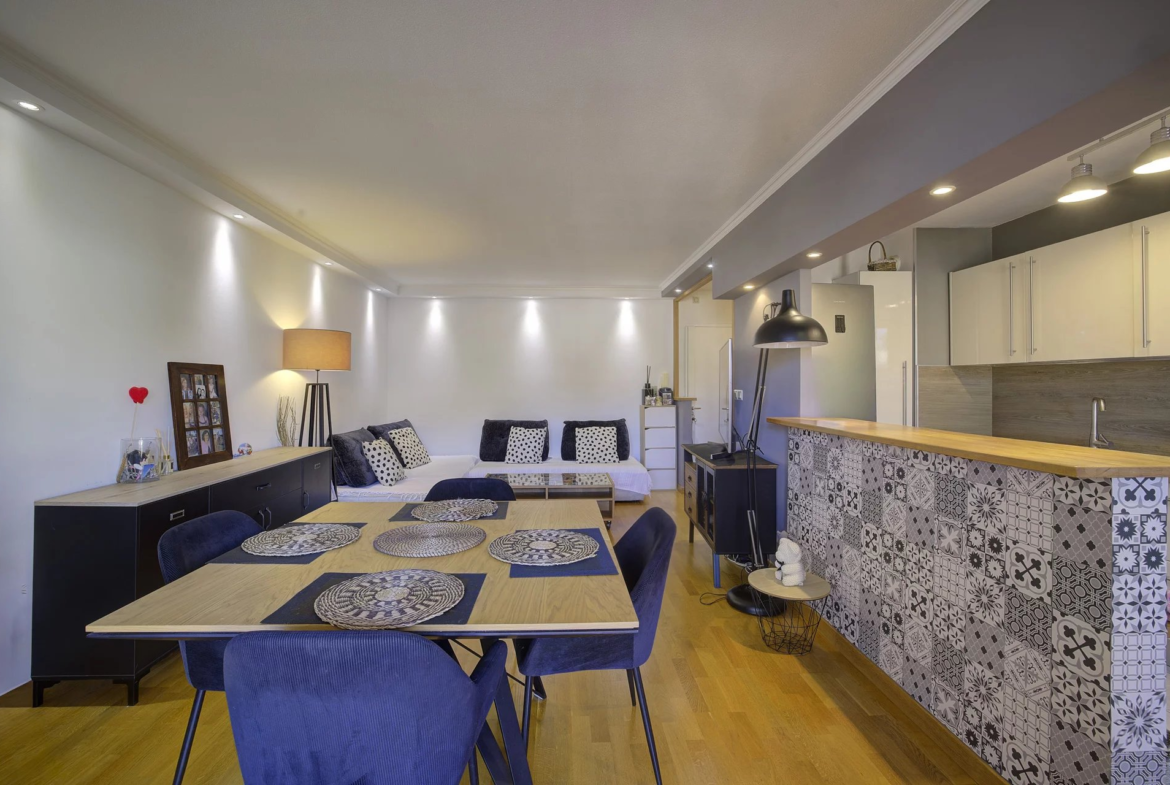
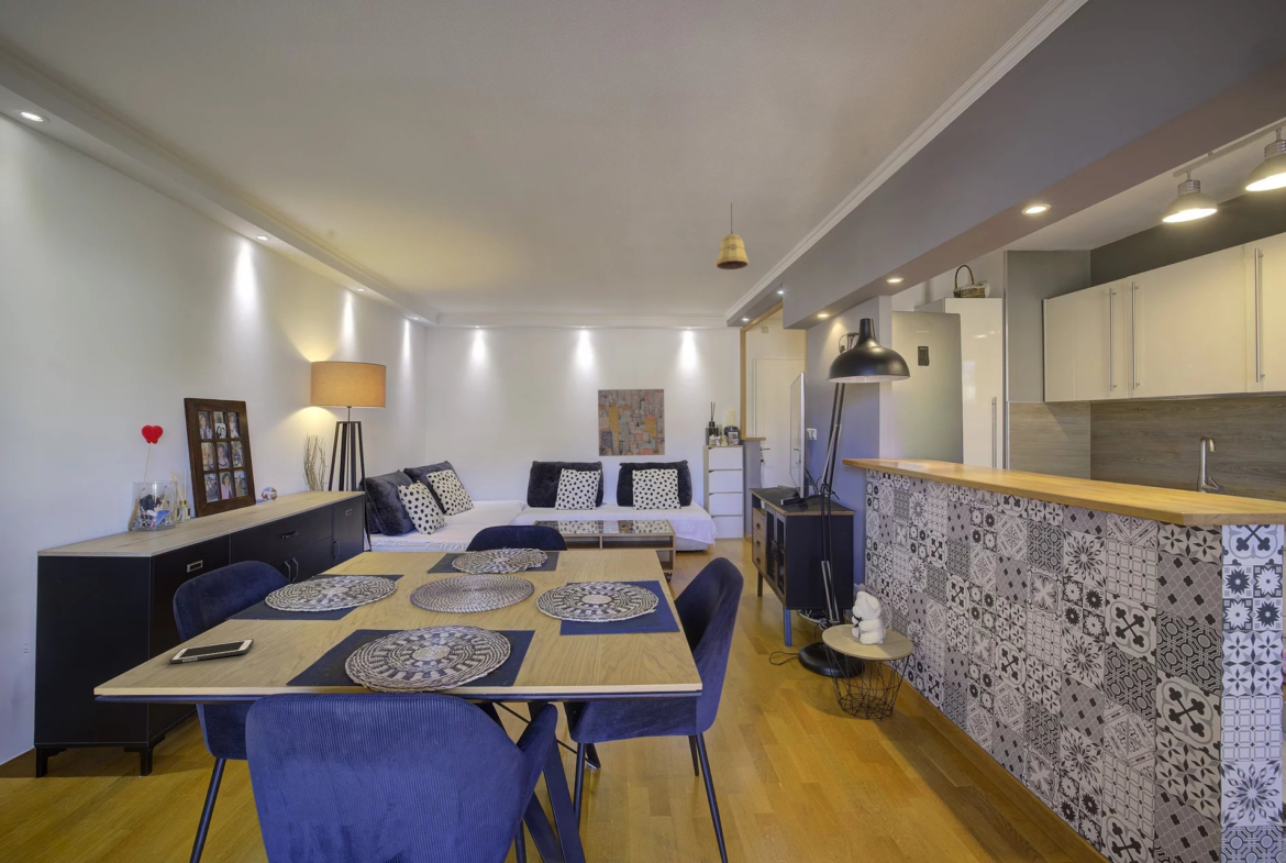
+ cell phone [169,638,255,664]
+ wall art [597,388,666,457]
+ pendant light [714,201,751,270]
